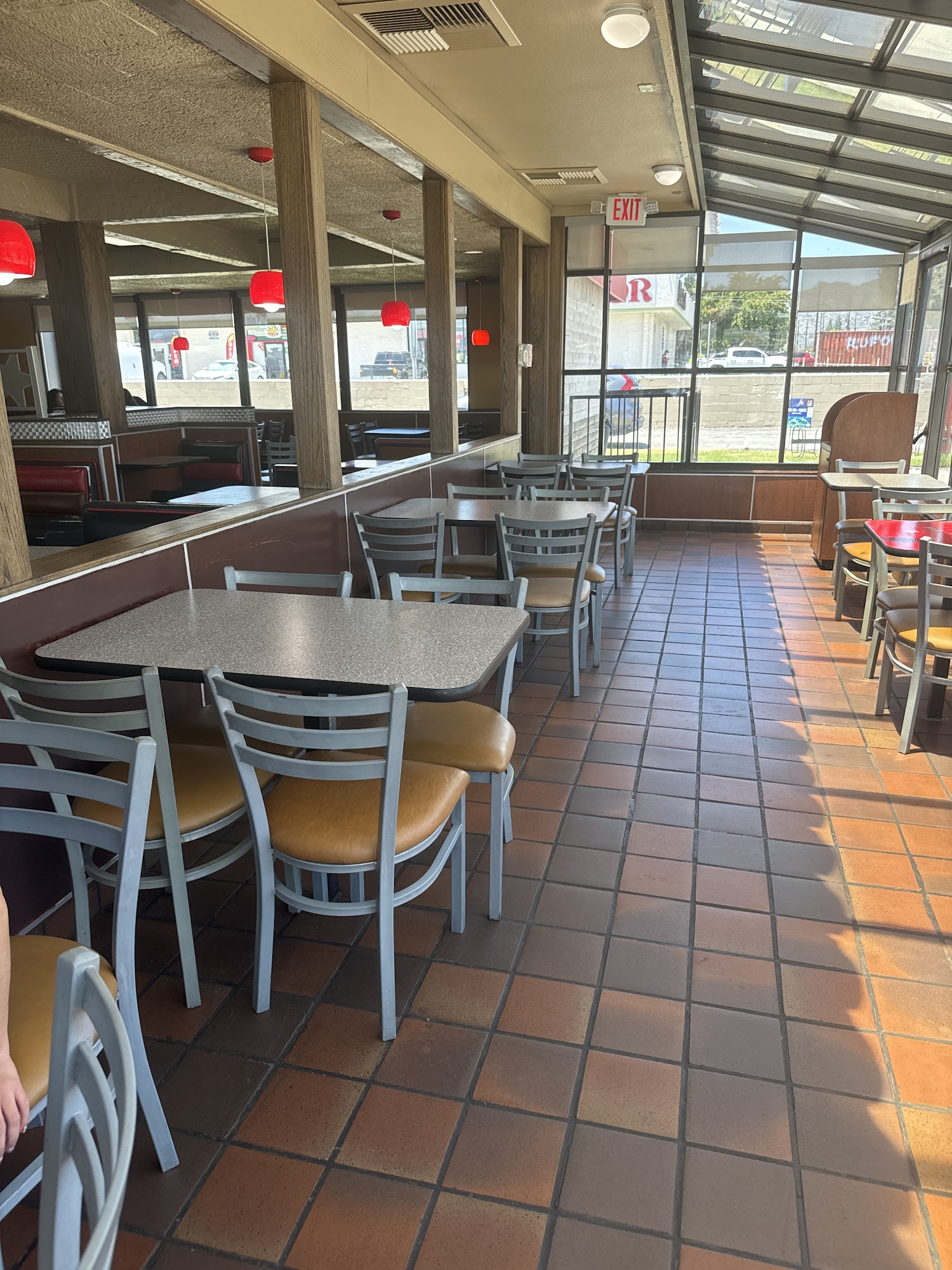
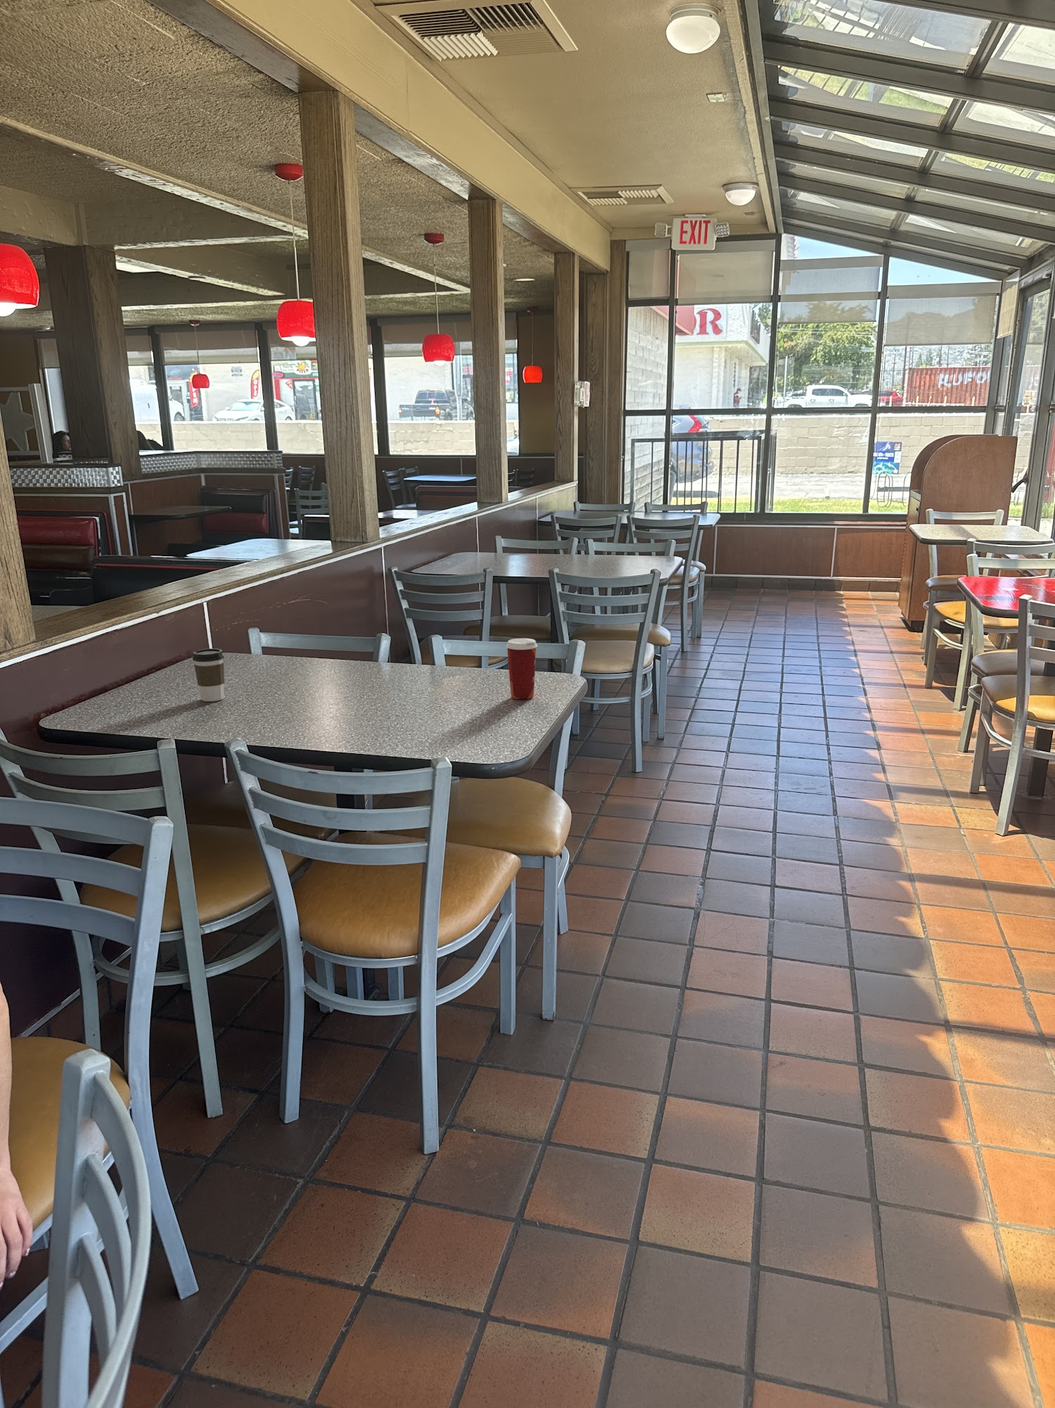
+ coffee cup [192,647,225,703]
+ paper cup [505,637,539,700]
